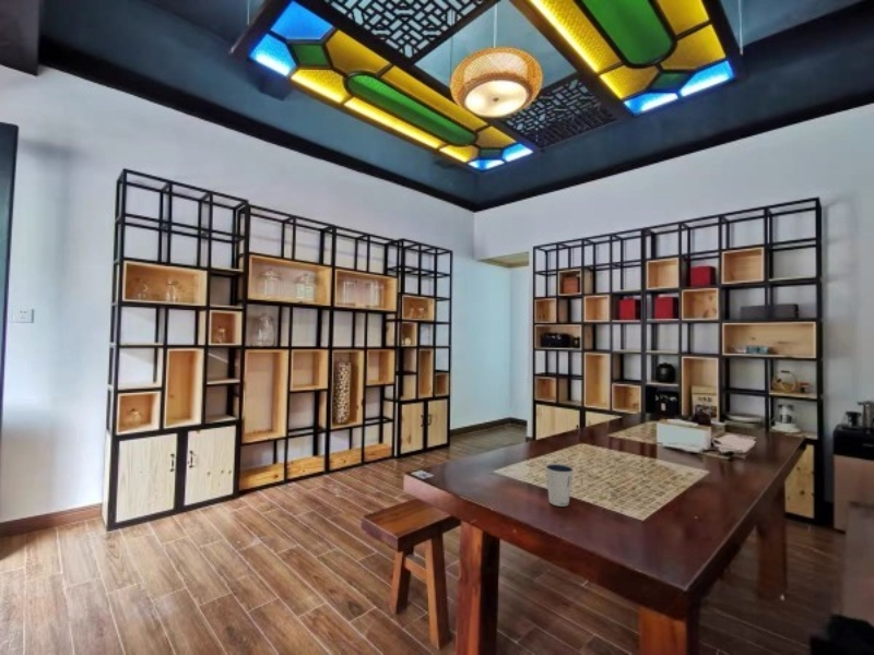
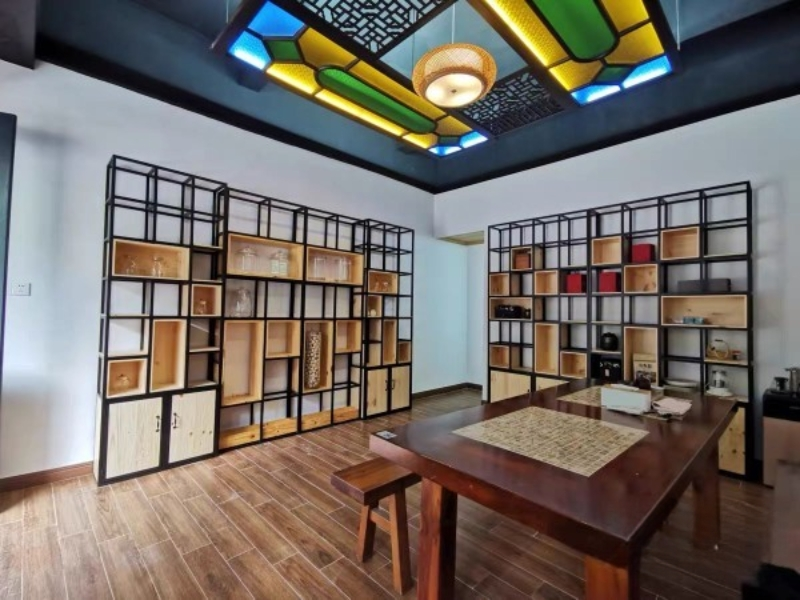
- dixie cup [544,463,575,508]
